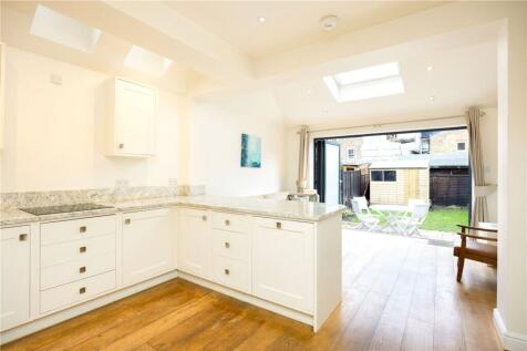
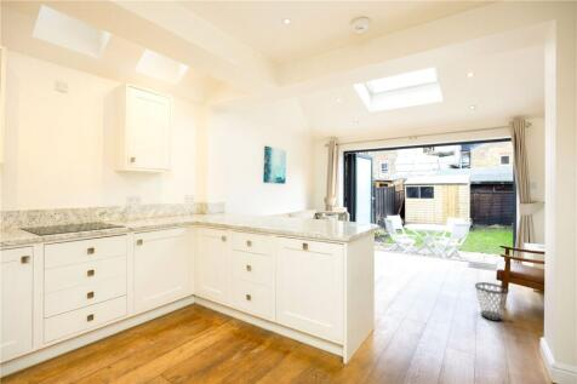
+ wastebasket [474,281,510,322]
